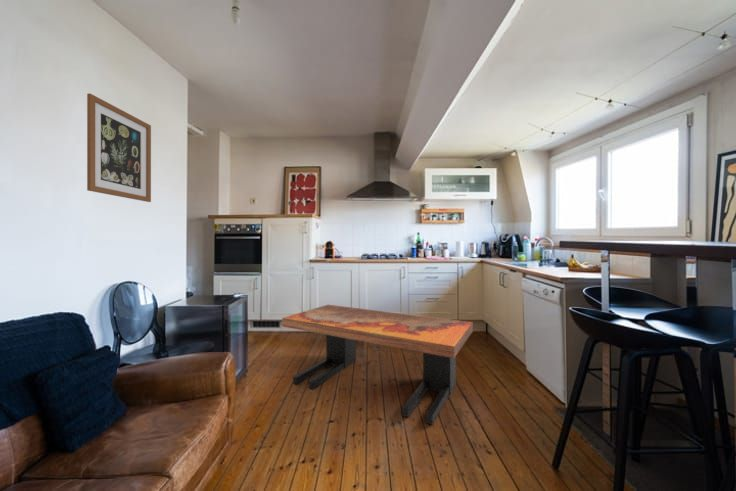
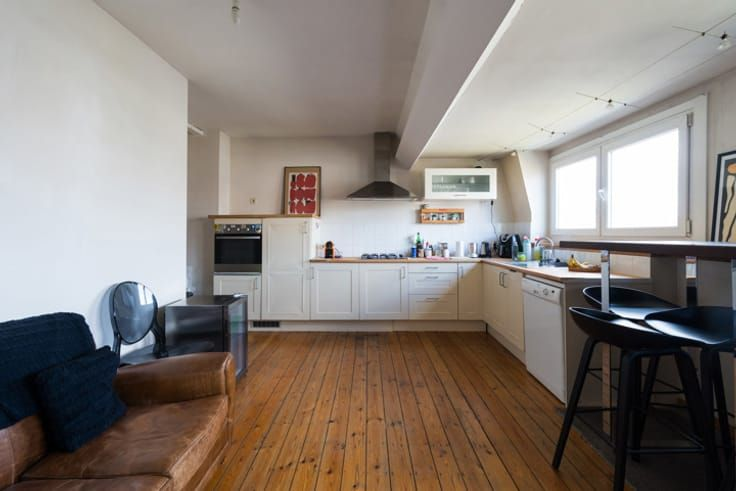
- wall art [86,93,152,203]
- coffee table [281,304,474,425]
